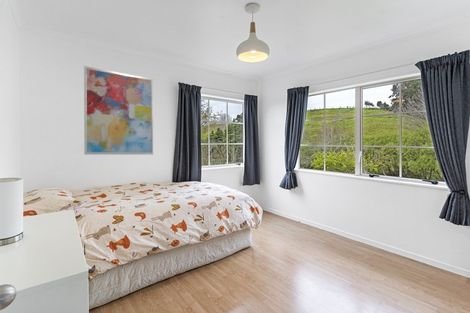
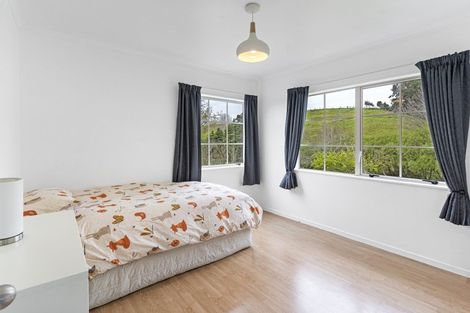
- wall art [83,65,154,156]
